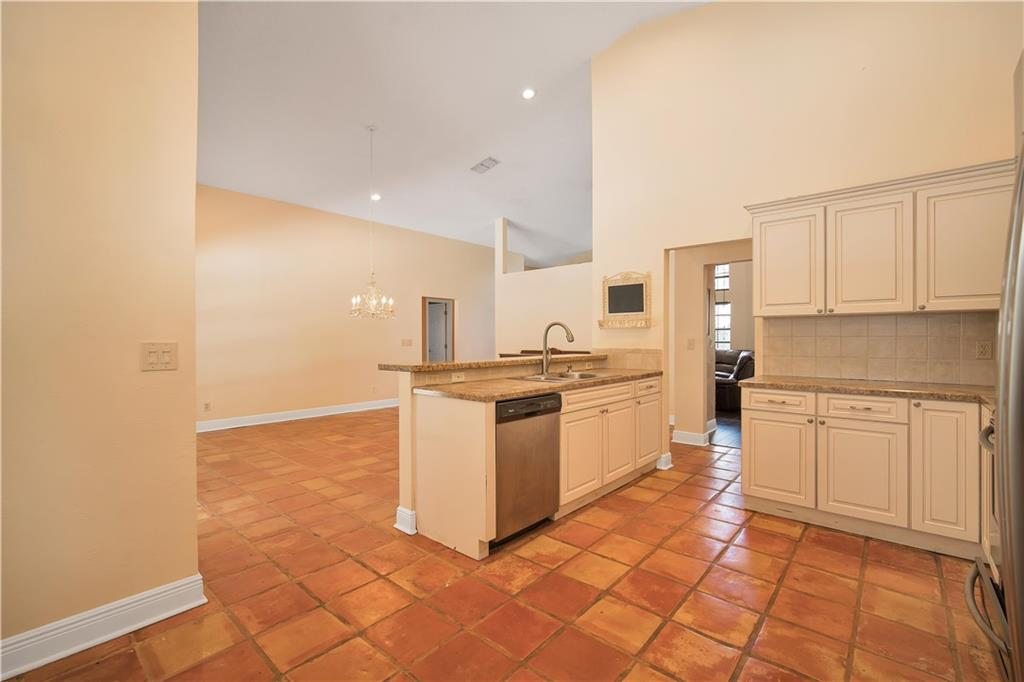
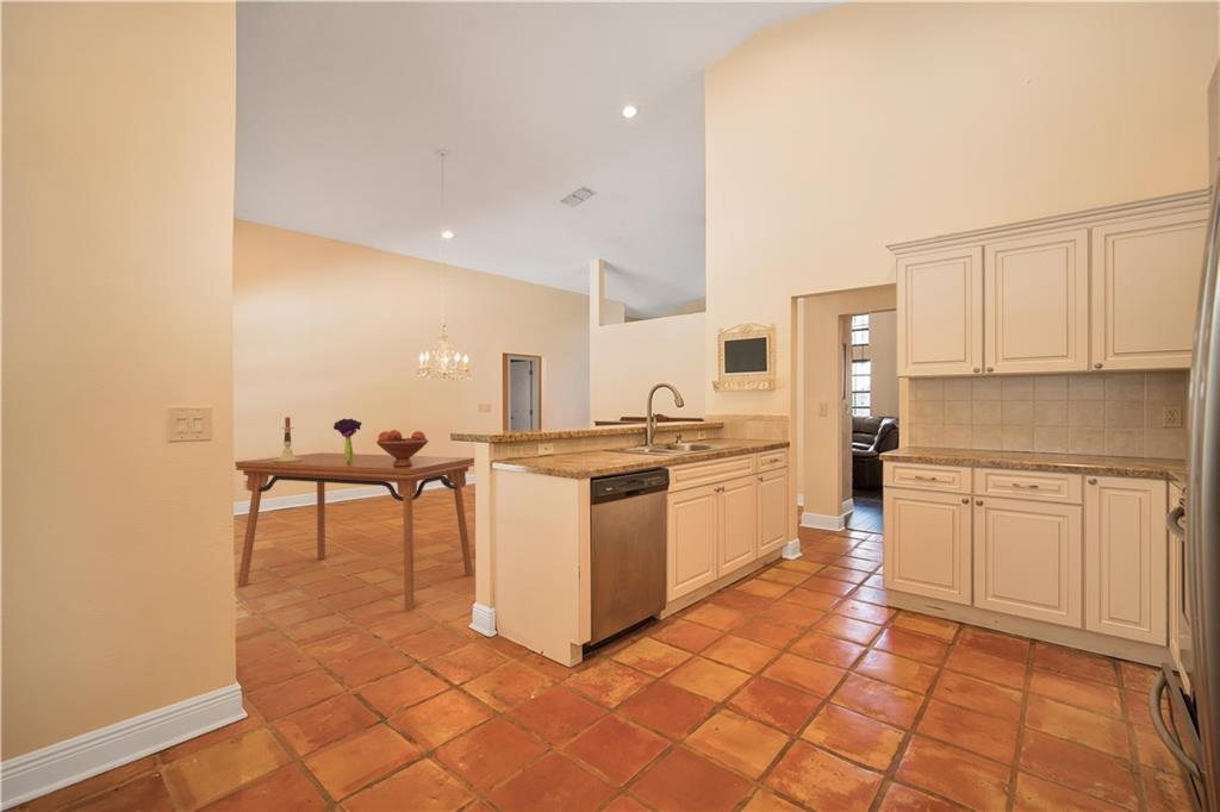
+ fruit bowl [375,429,430,467]
+ candlestick [274,416,301,462]
+ bouquet [332,418,362,463]
+ dining table [234,451,475,612]
